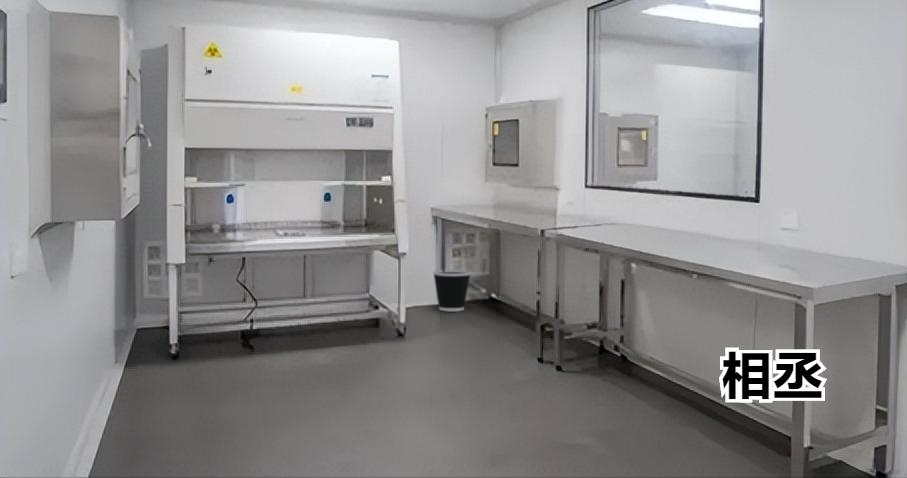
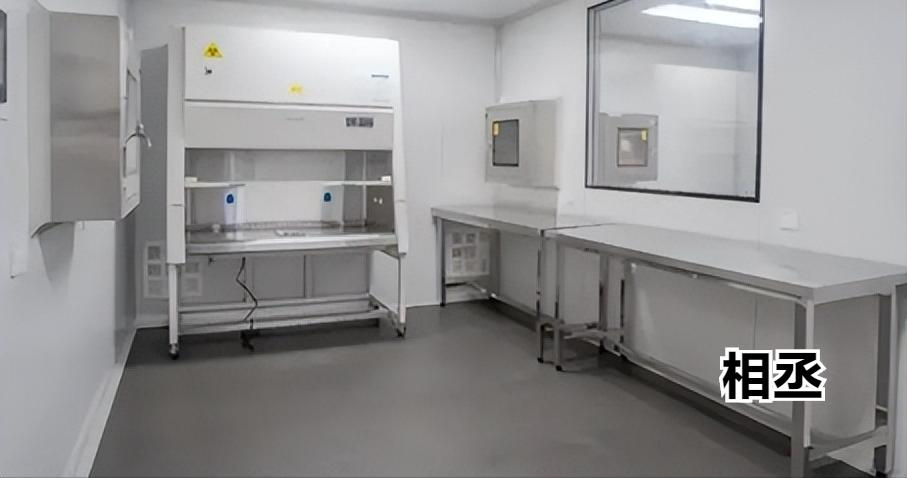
- wastebasket [432,269,472,312]
